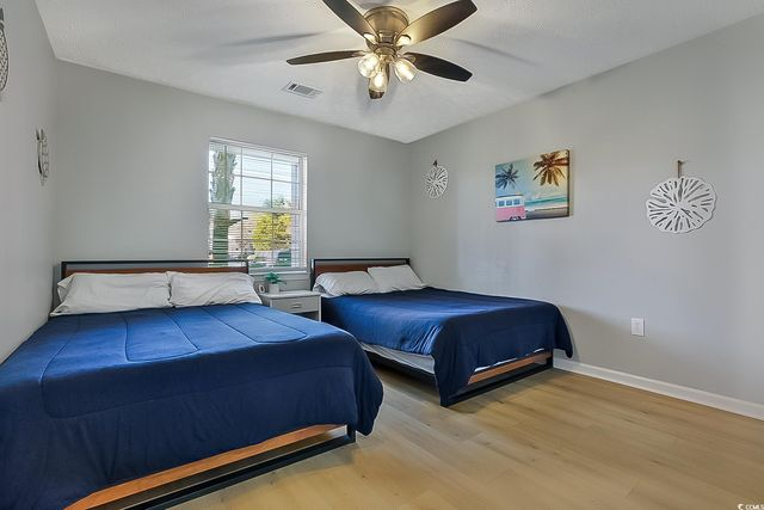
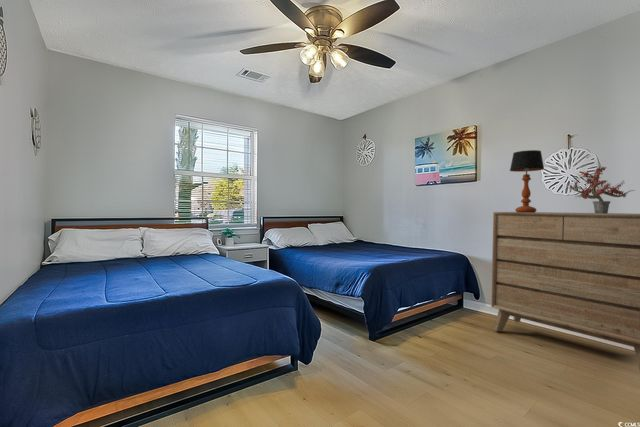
+ potted plant [566,156,636,214]
+ table lamp [509,149,545,213]
+ dresser [490,211,640,372]
